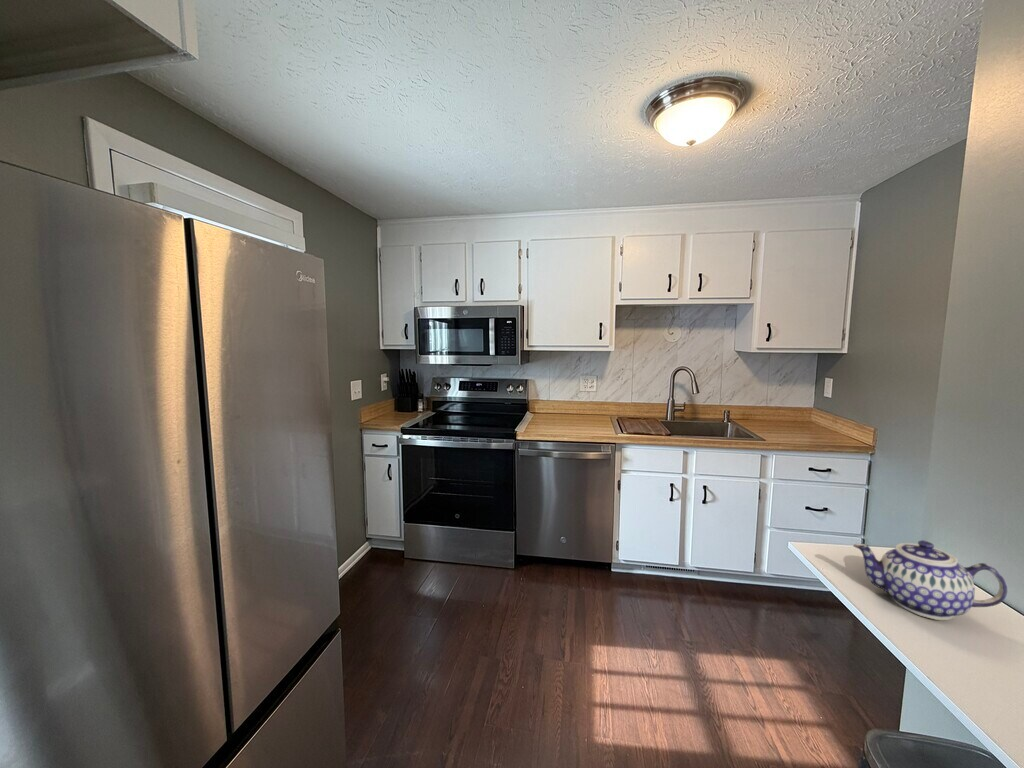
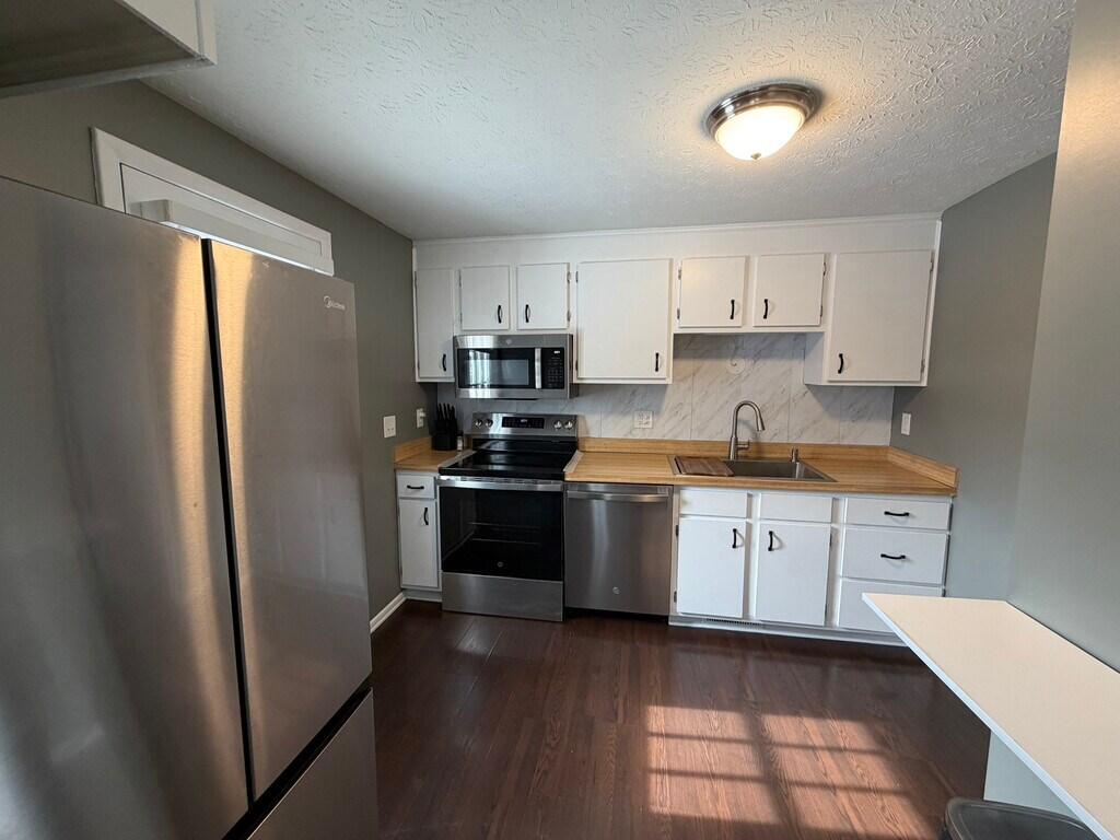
- teapot [852,539,1008,621]
